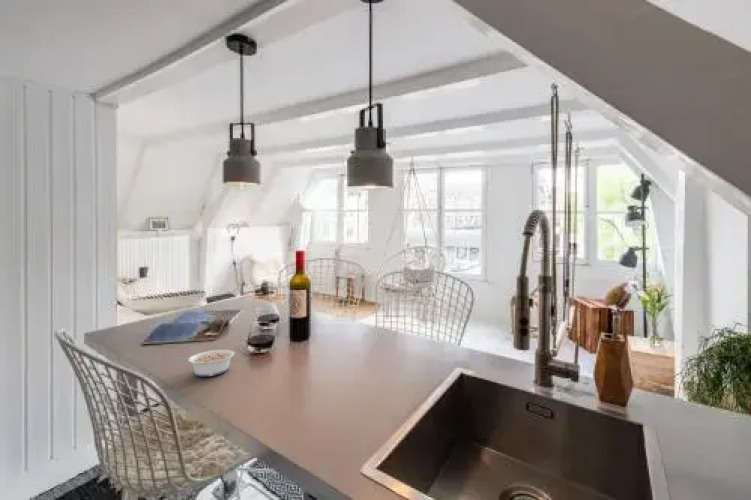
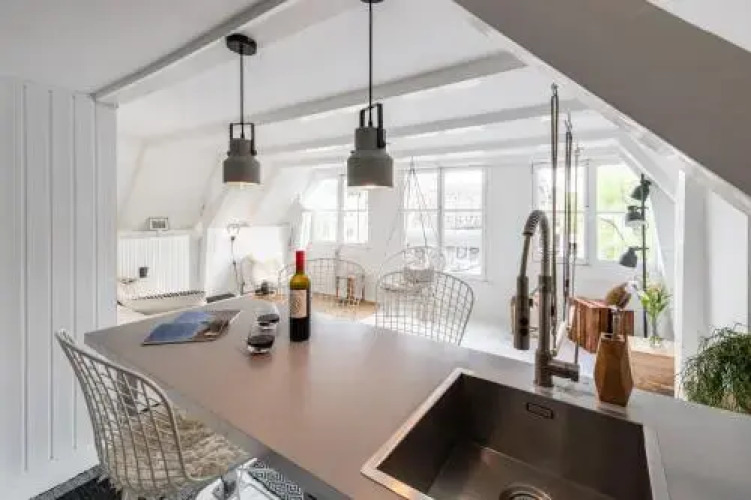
- legume [176,349,236,378]
